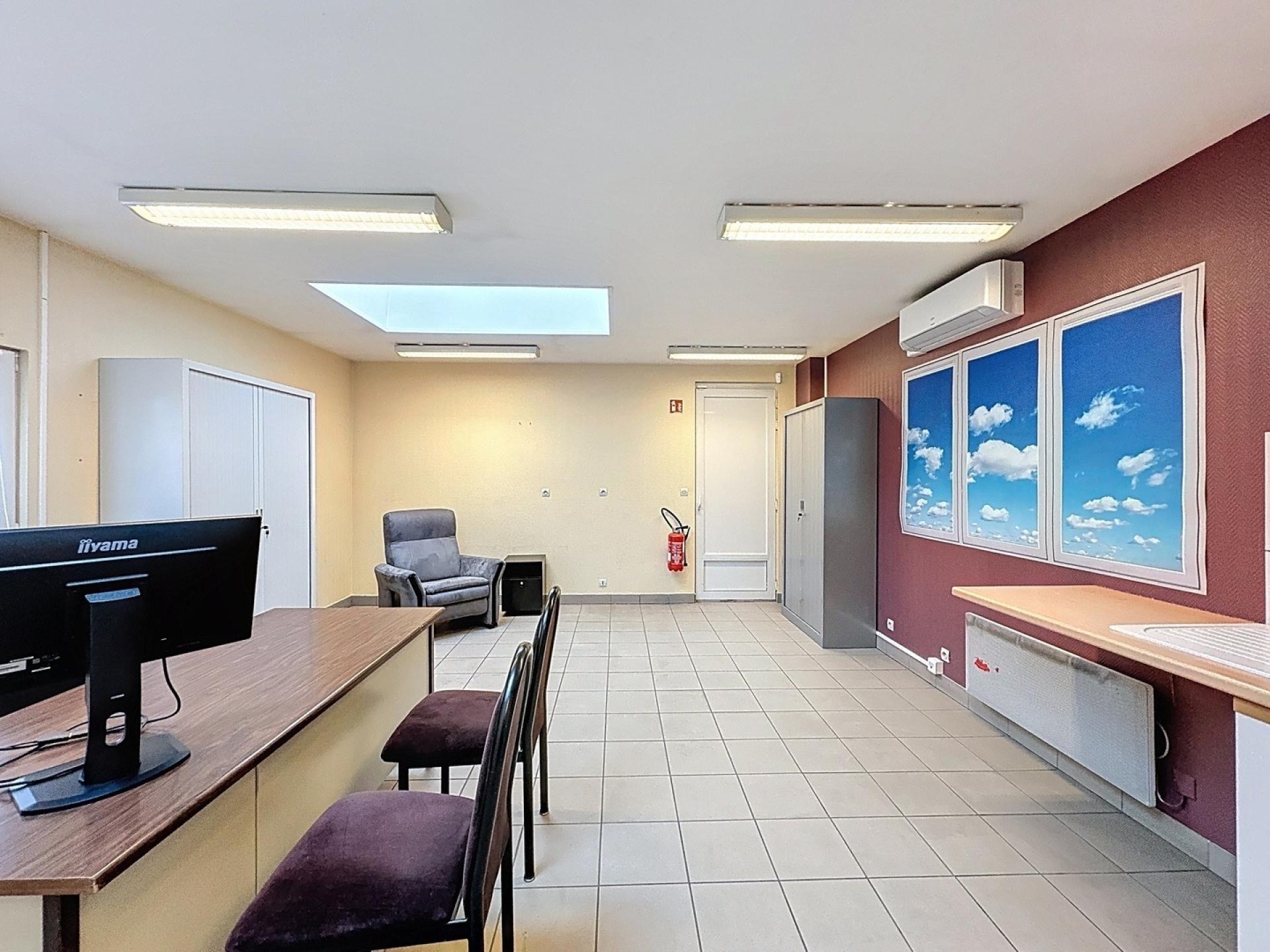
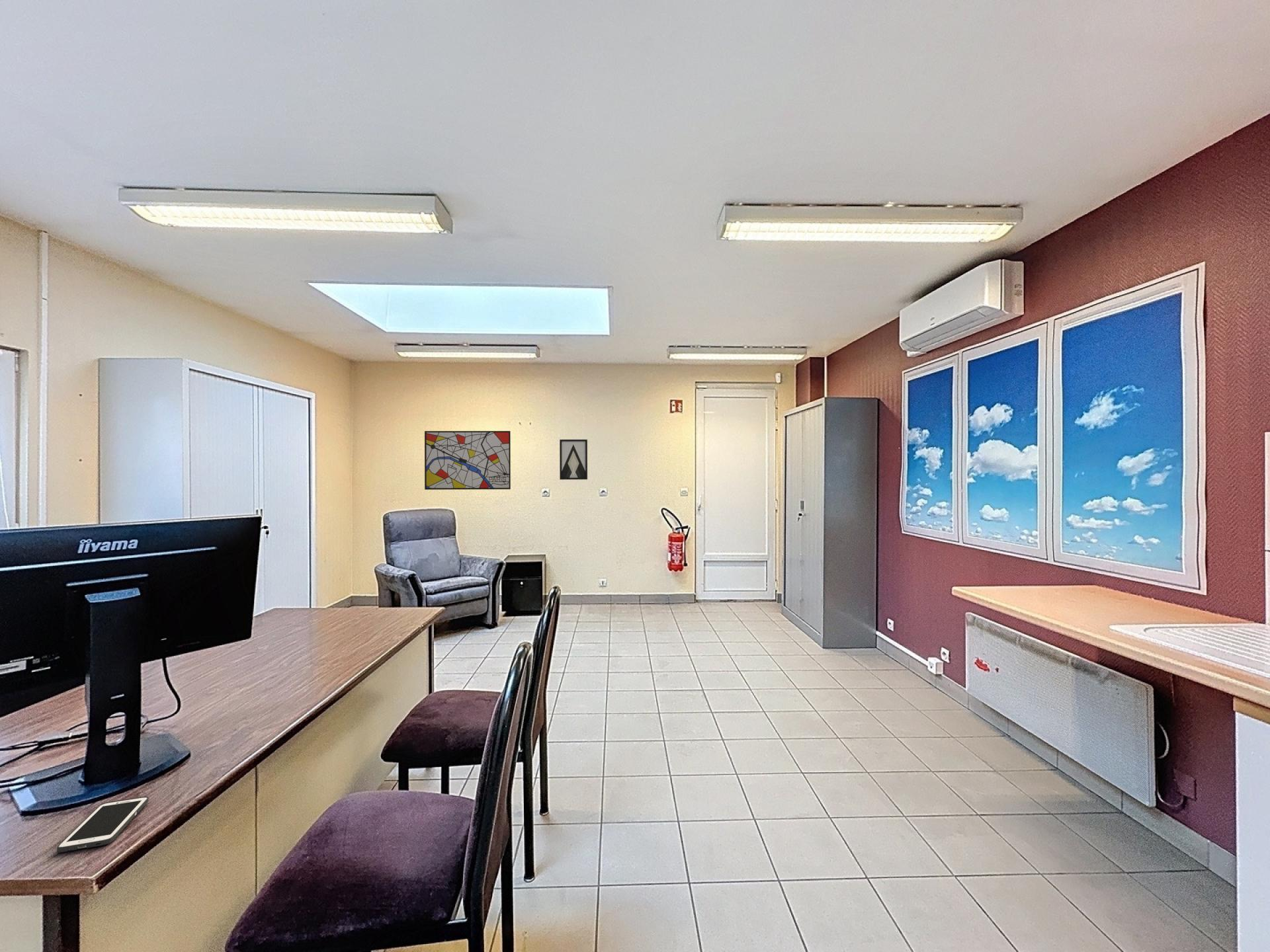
+ wall art [424,430,511,491]
+ wall art [559,439,588,480]
+ cell phone [56,796,149,853]
